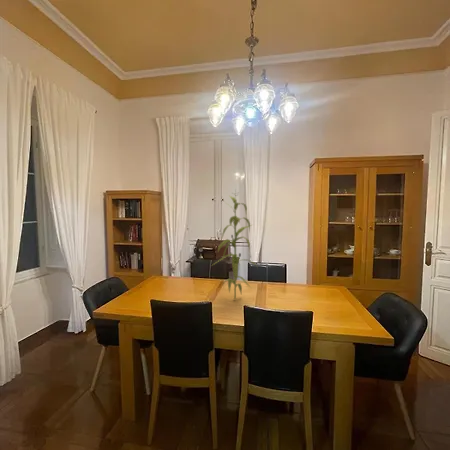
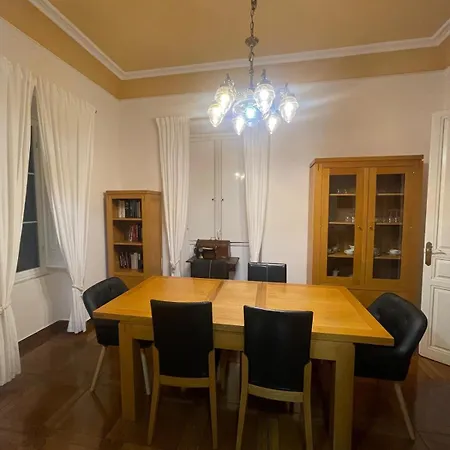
- plant [210,188,259,301]
